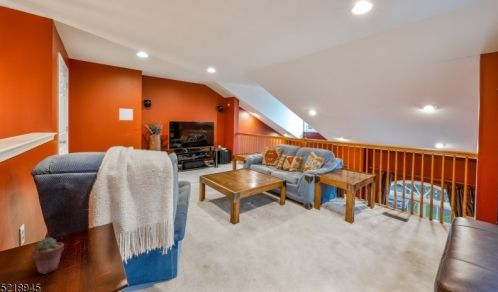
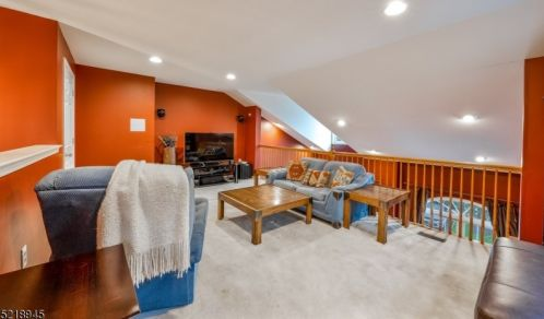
- potted succulent [31,236,65,275]
